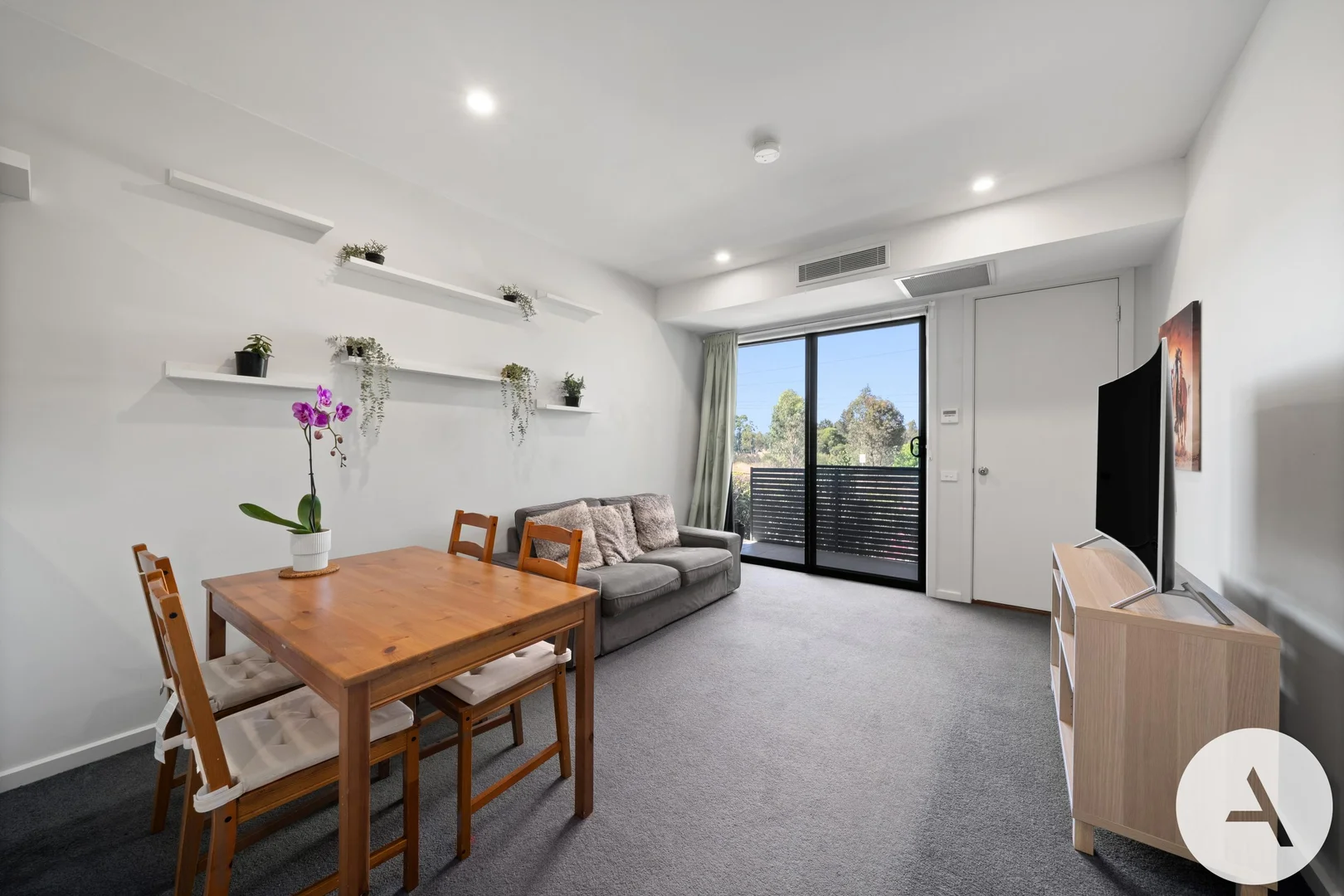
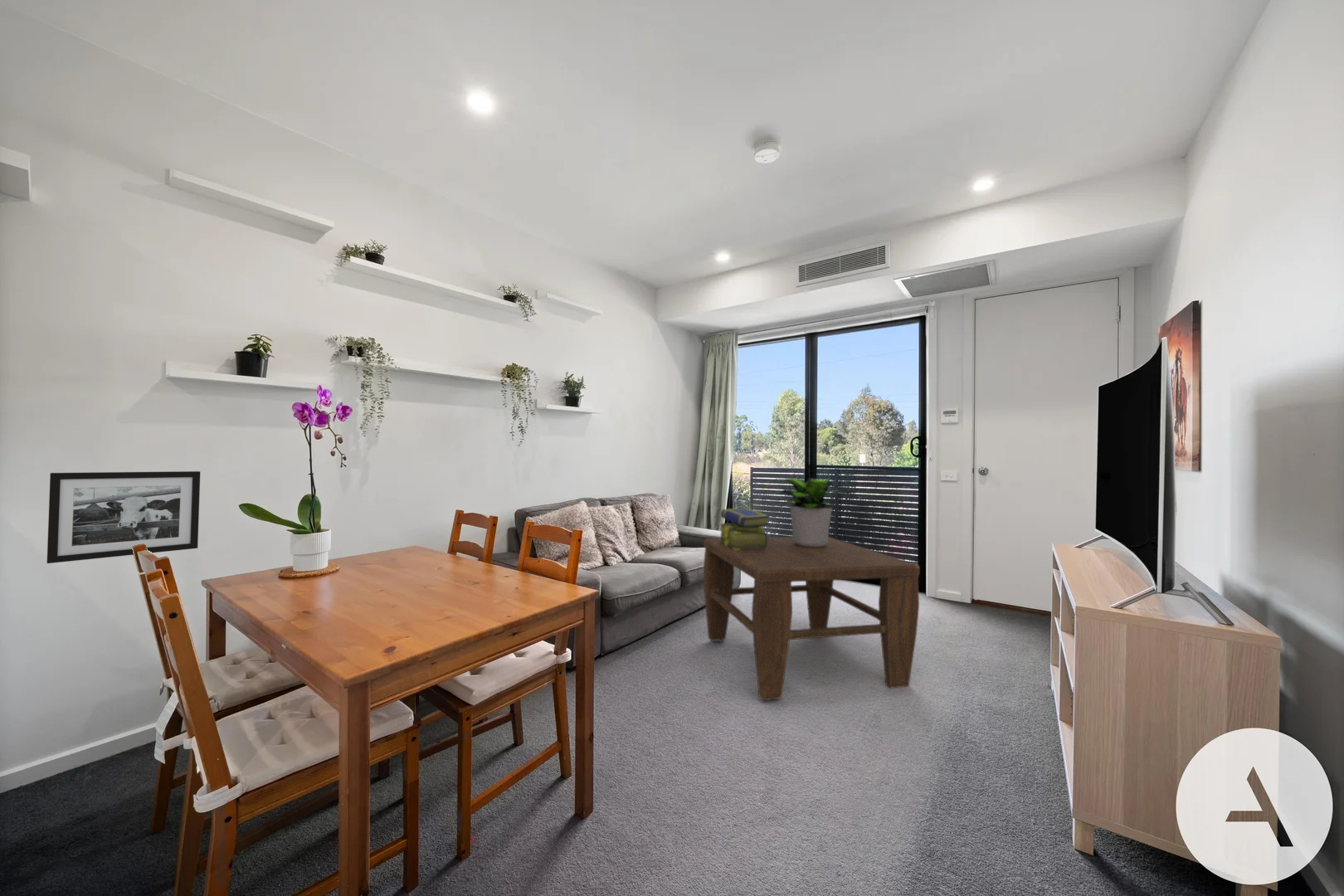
+ picture frame [46,470,201,564]
+ coffee table [703,536,920,701]
+ stack of books [718,507,771,550]
+ potted plant [776,477,854,548]
